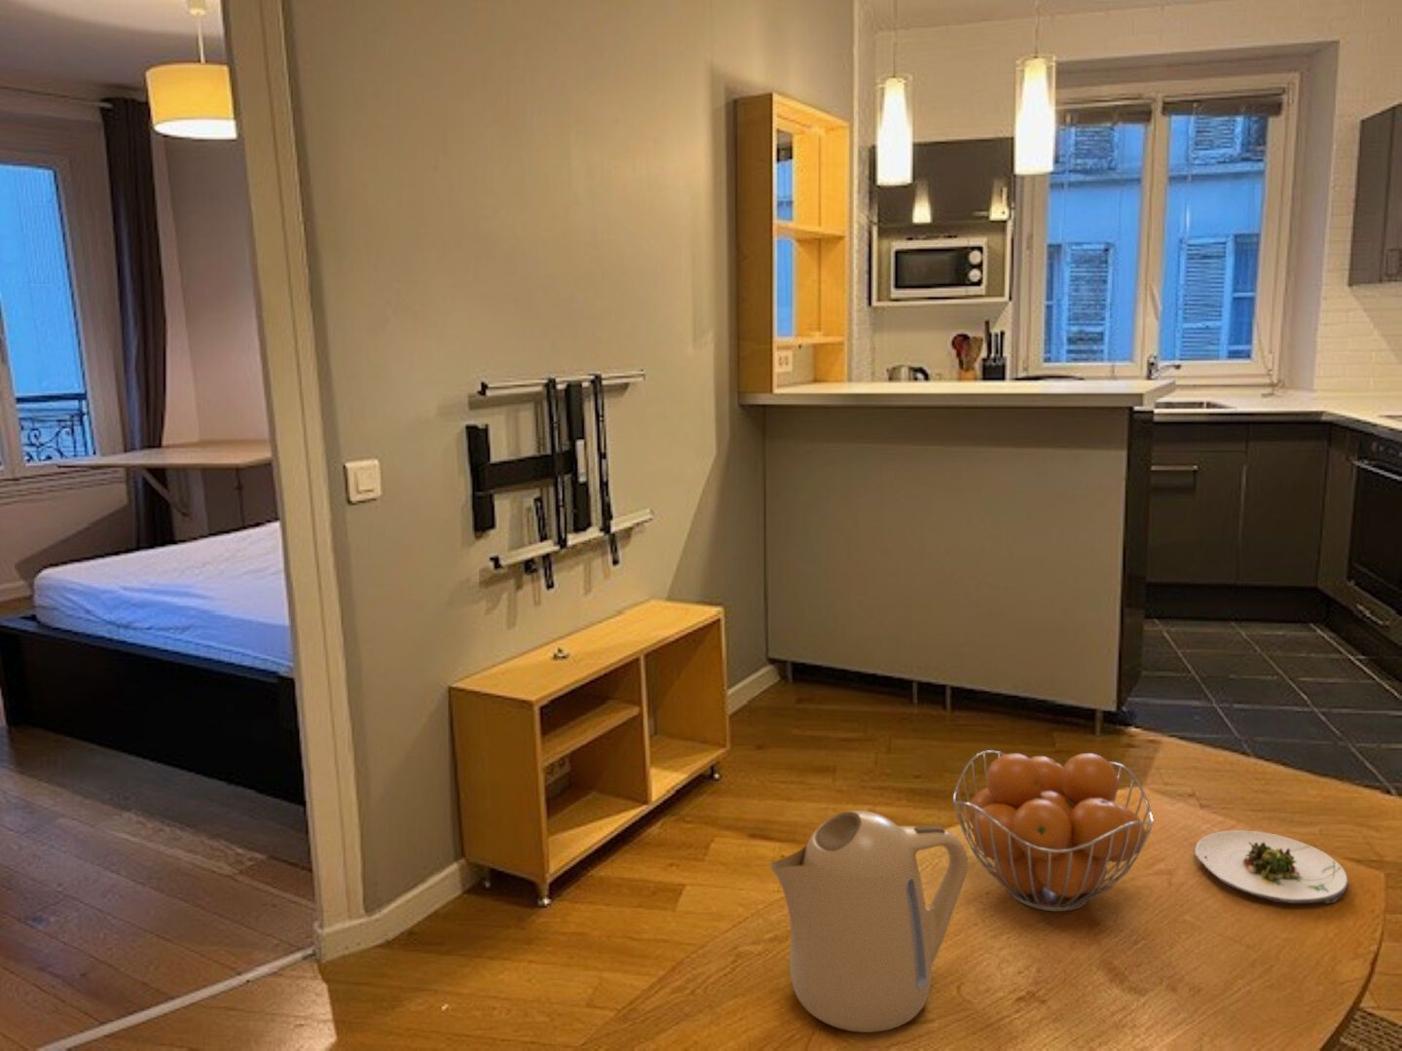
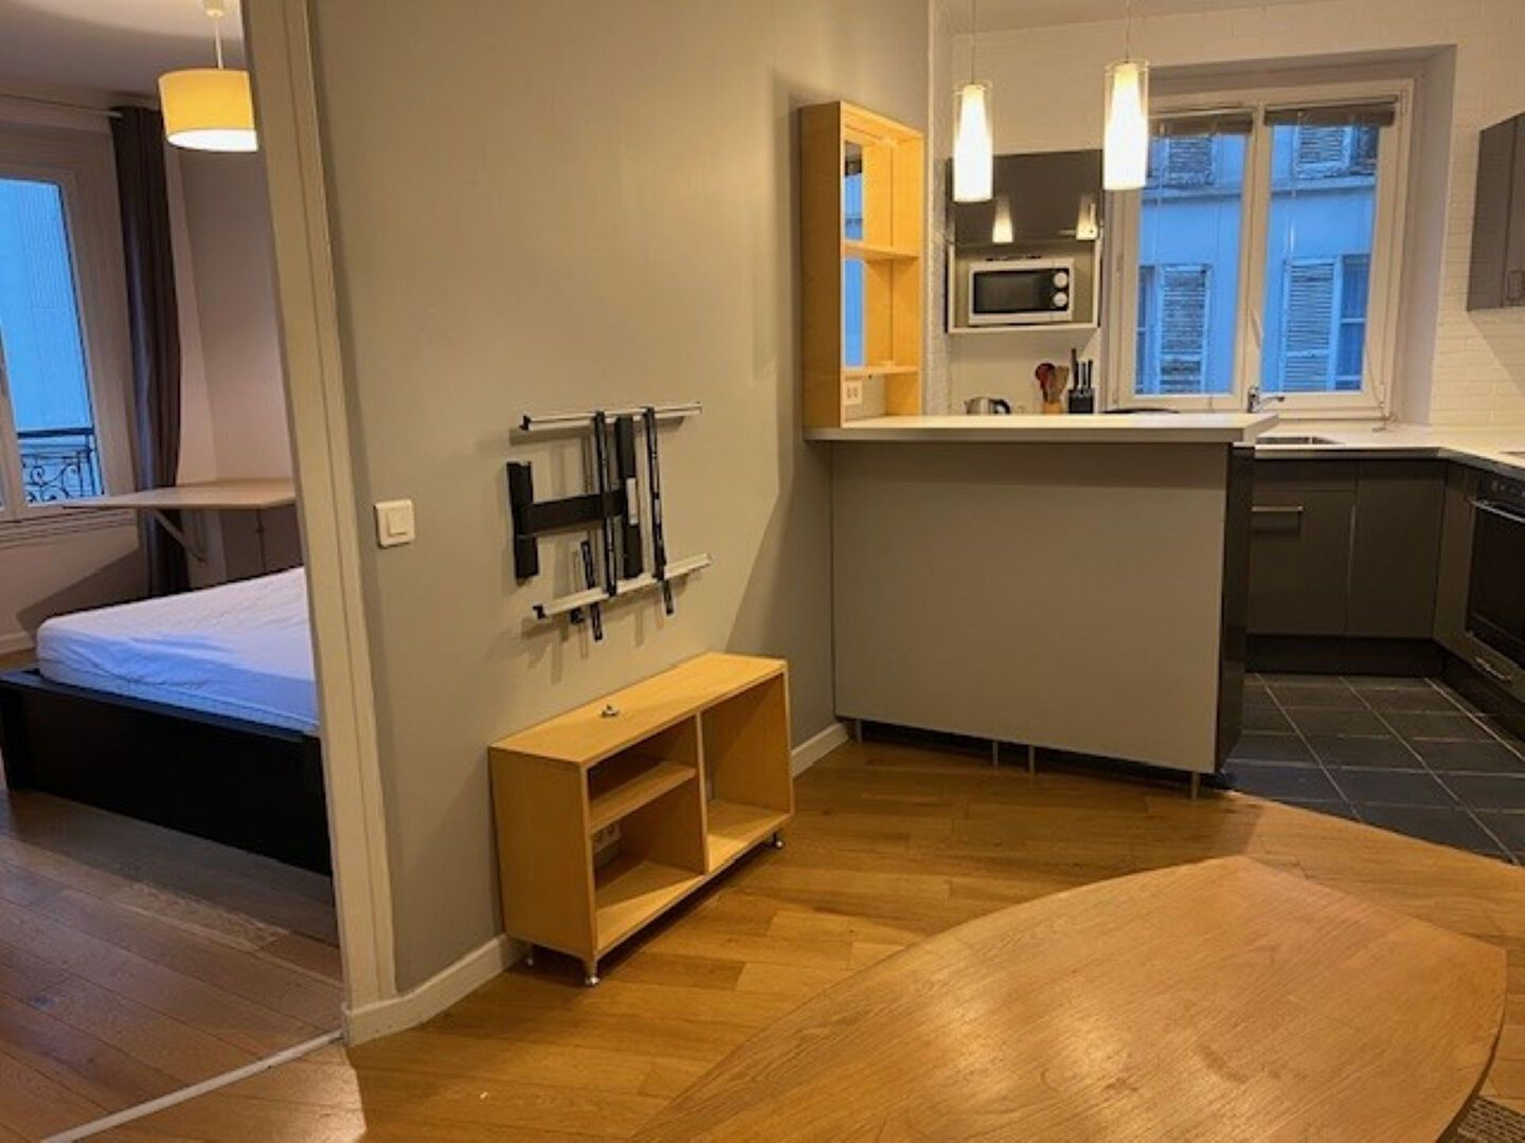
- kettle [768,809,969,1033]
- salad plate [1192,829,1349,905]
- fruit basket [953,750,1155,913]
